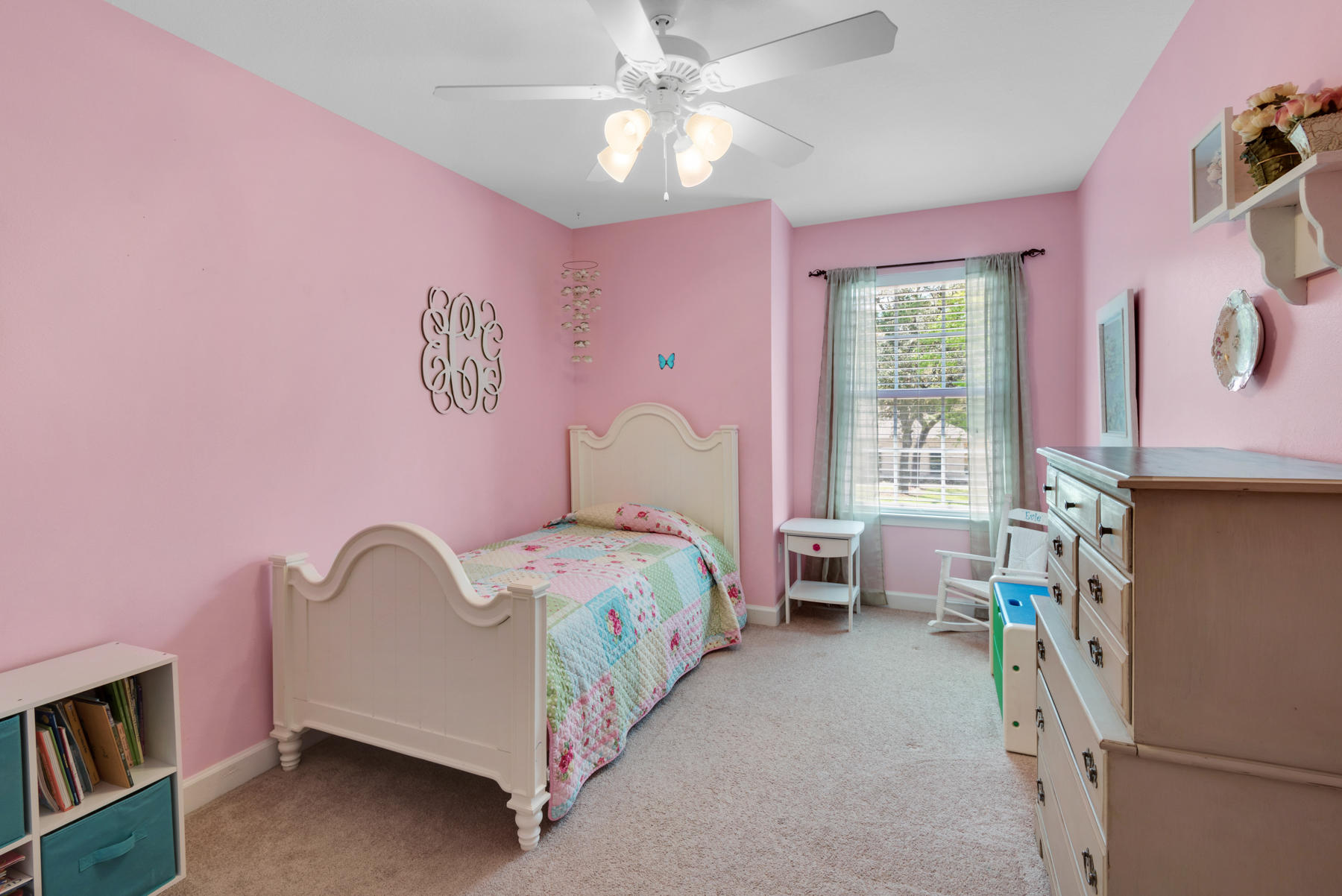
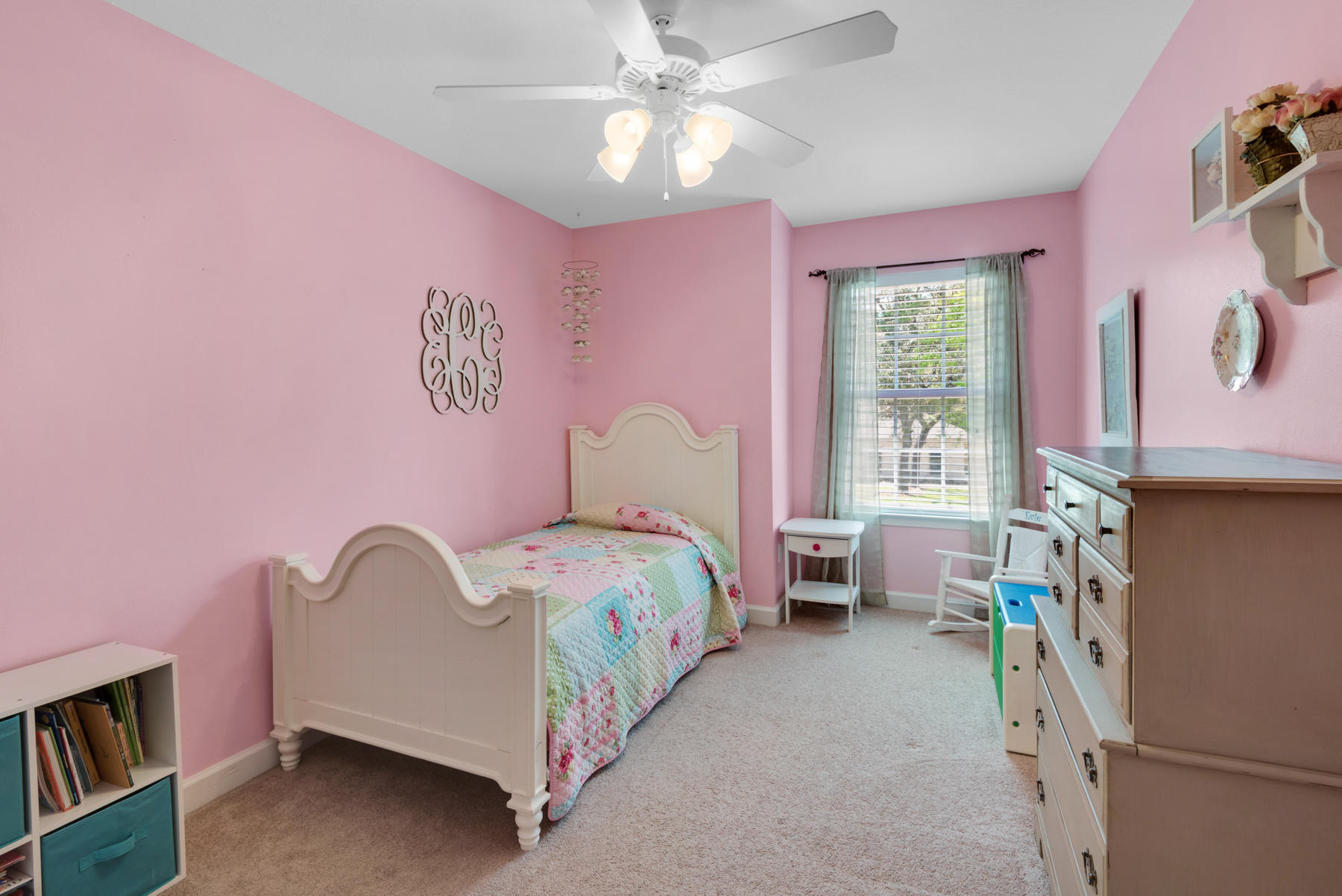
- decorative butterfly [658,353,675,370]
